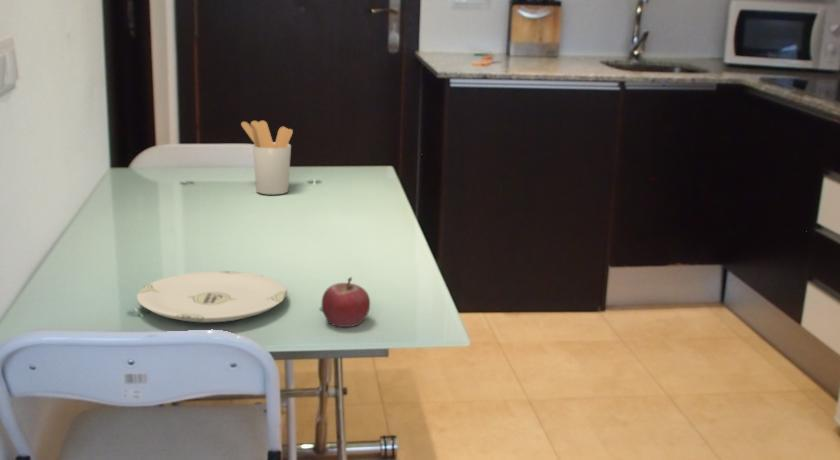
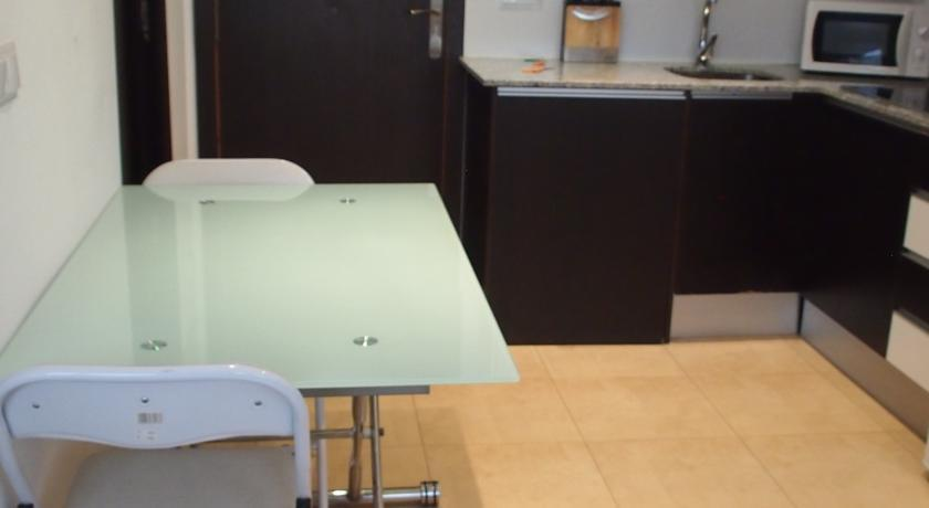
- utensil holder [240,120,294,196]
- plate [136,270,288,323]
- fruit [321,276,371,328]
